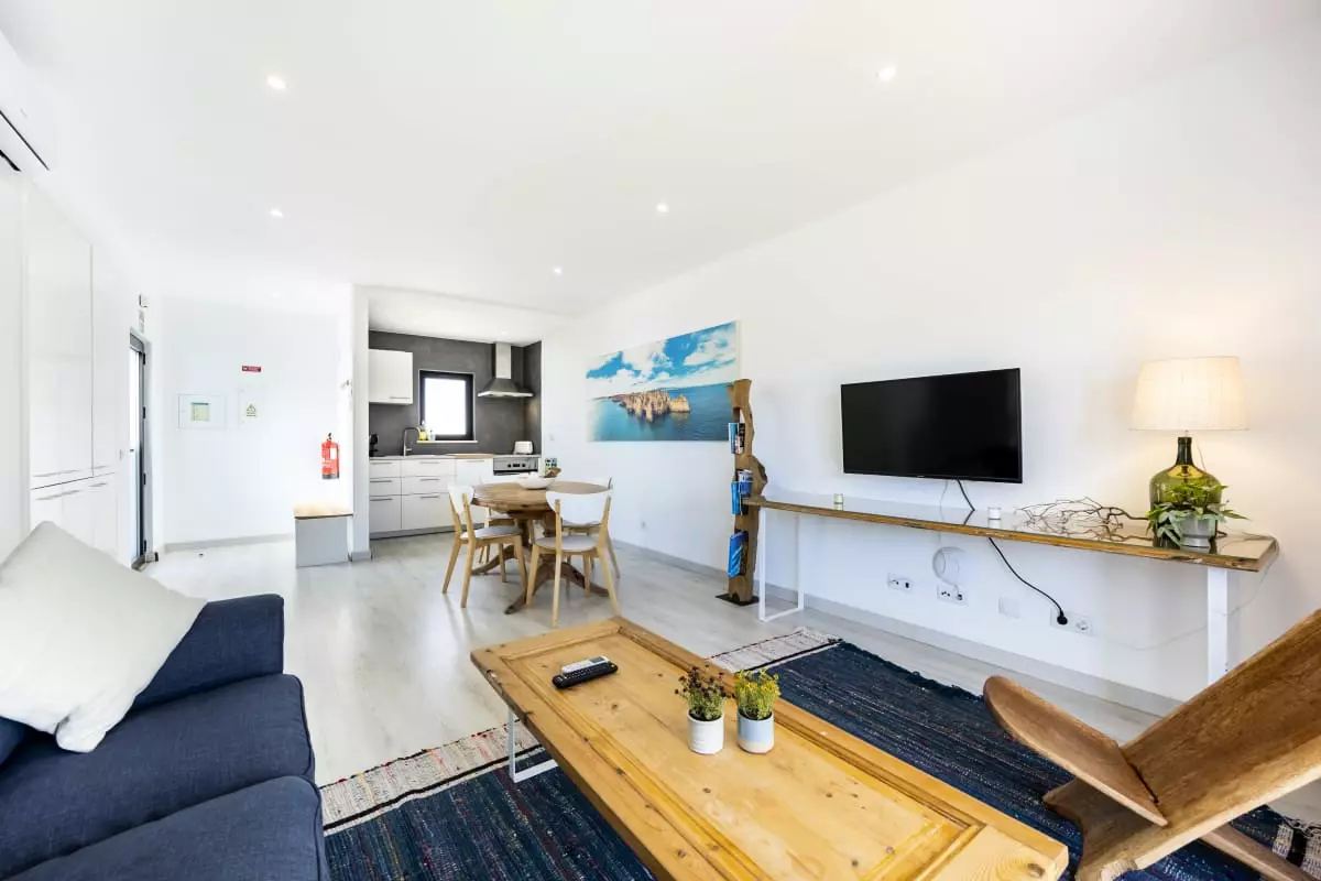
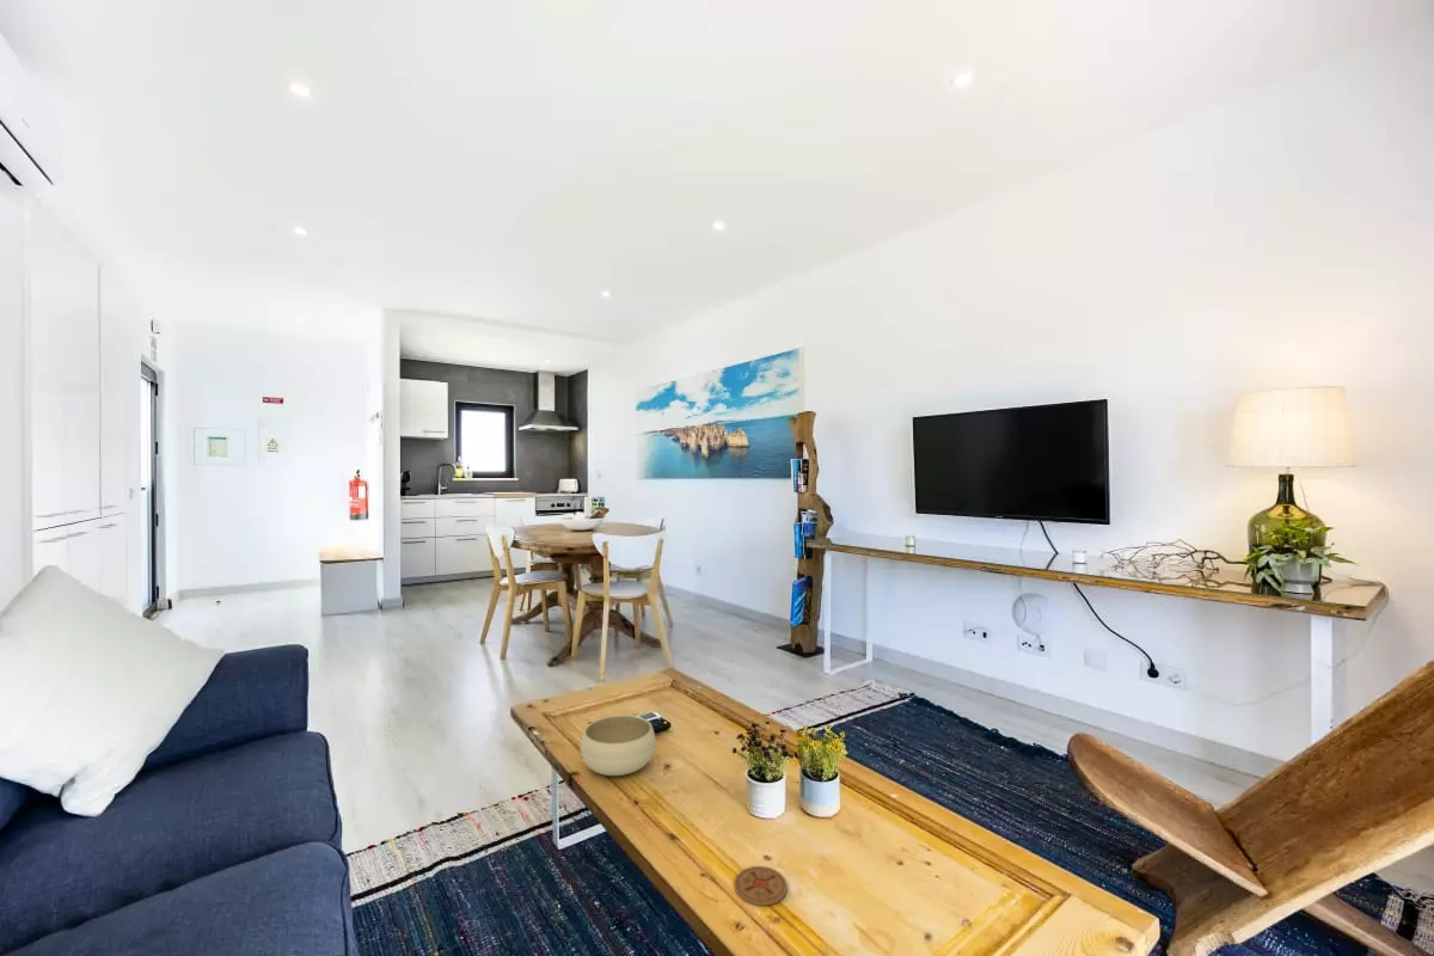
+ bowl [580,715,657,777]
+ coaster [733,865,789,907]
